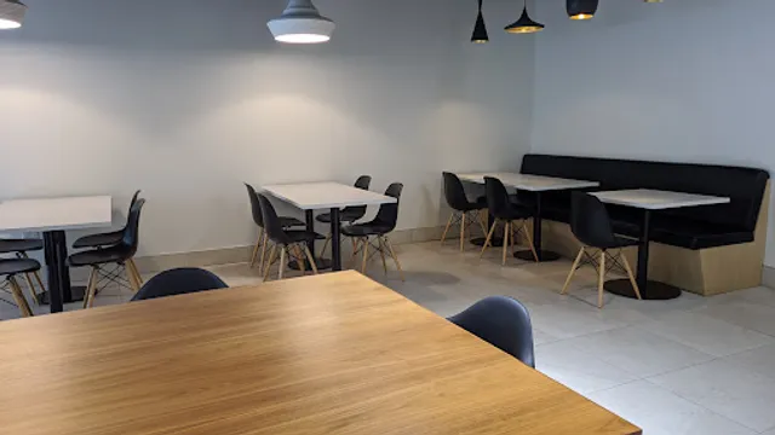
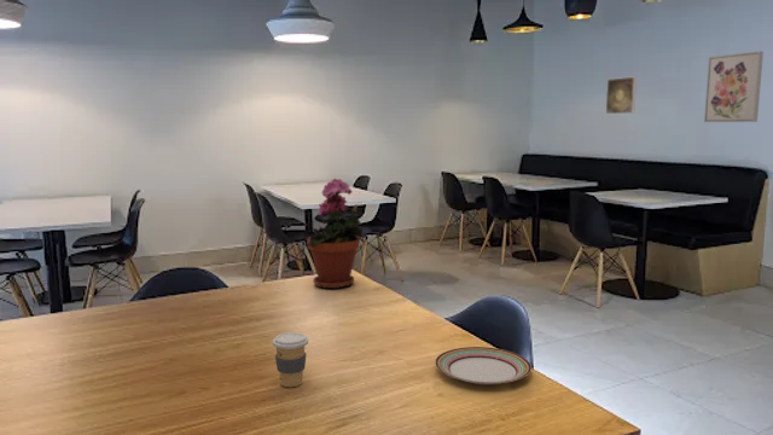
+ wall art [703,50,765,123]
+ plate [434,346,533,385]
+ potted plant [306,178,366,290]
+ coffee cup [272,331,309,388]
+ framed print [605,76,638,115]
